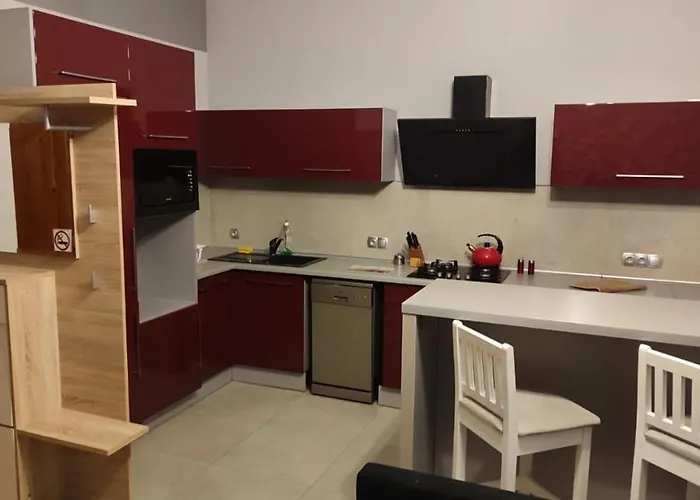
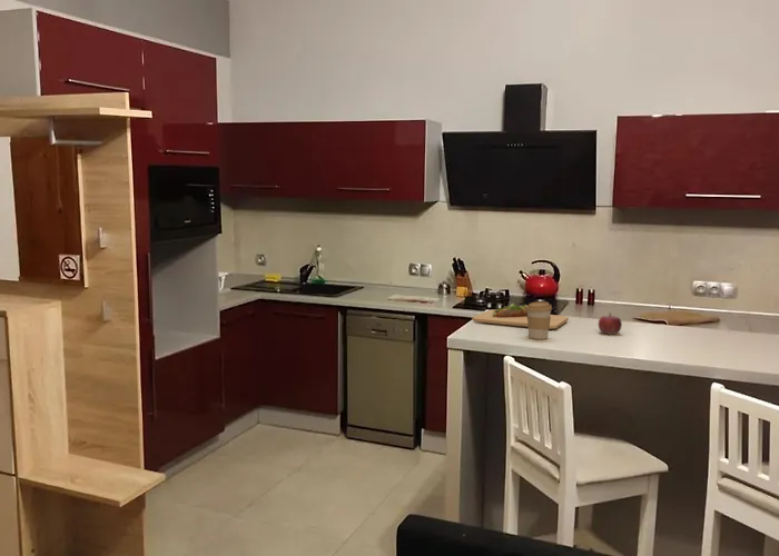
+ cutting board [471,302,570,330]
+ coffee cup [526,300,553,340]
+ fruit [598,311,623,336]
